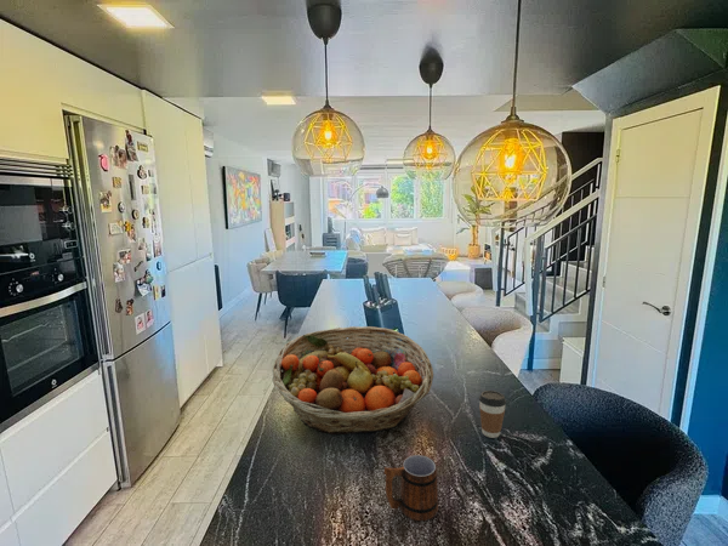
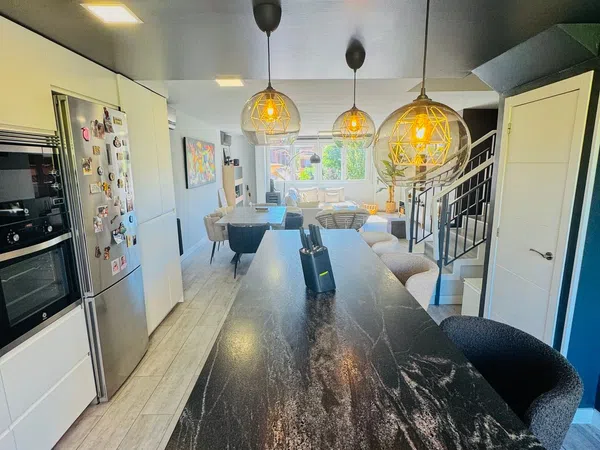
- coffee cup [478,389,507,439]
- fruit basket [272,325,434,436]
- mug [382,454,439,522]
